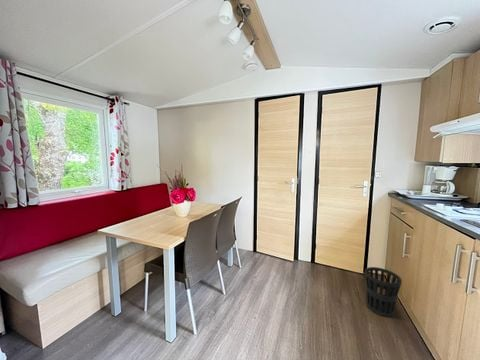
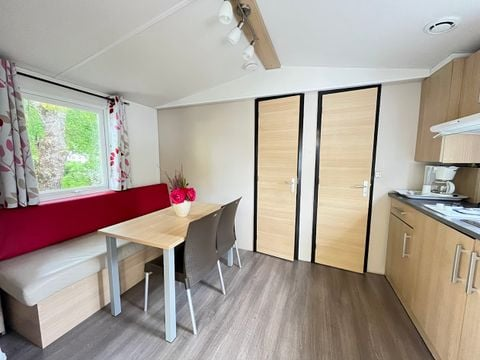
- wastebasket [364,266,403,318]
